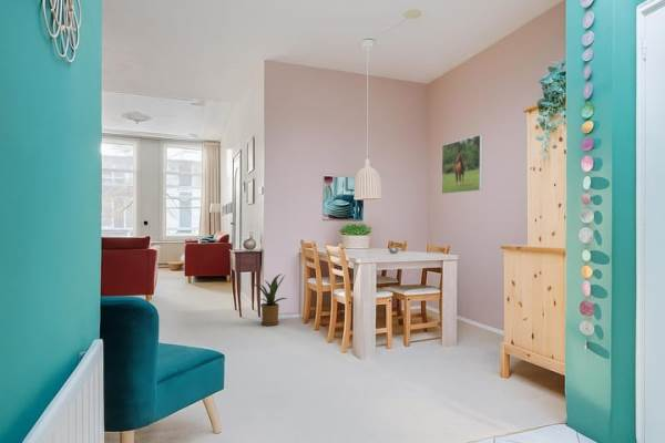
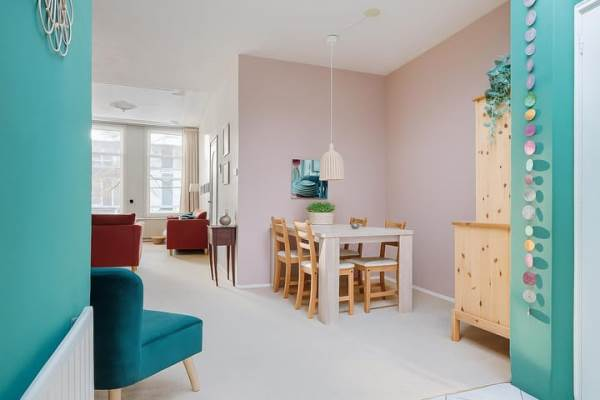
- house plant [252,272,288,327]
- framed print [441,134,483,195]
